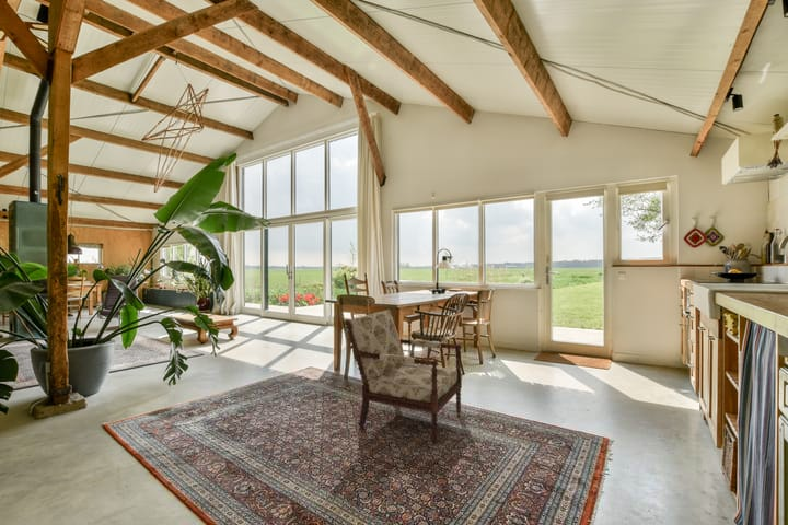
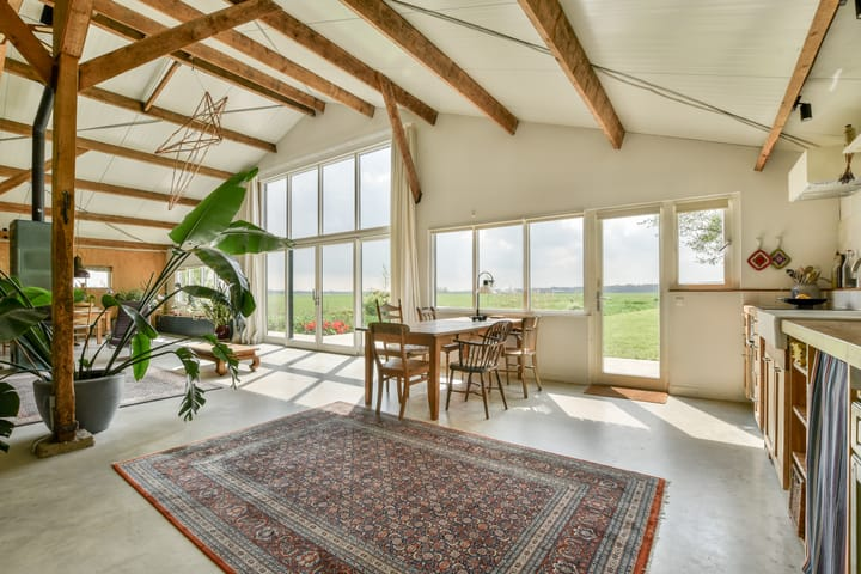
- armchair [344,308,463,444]
